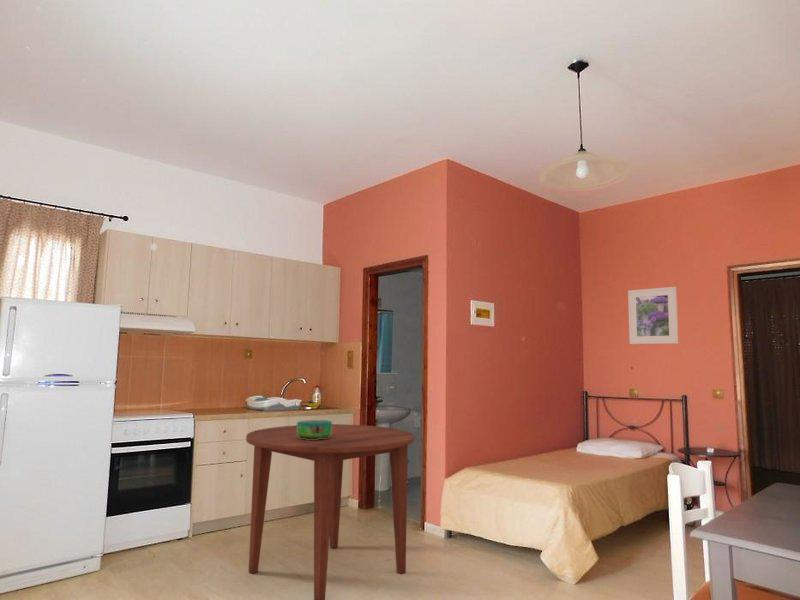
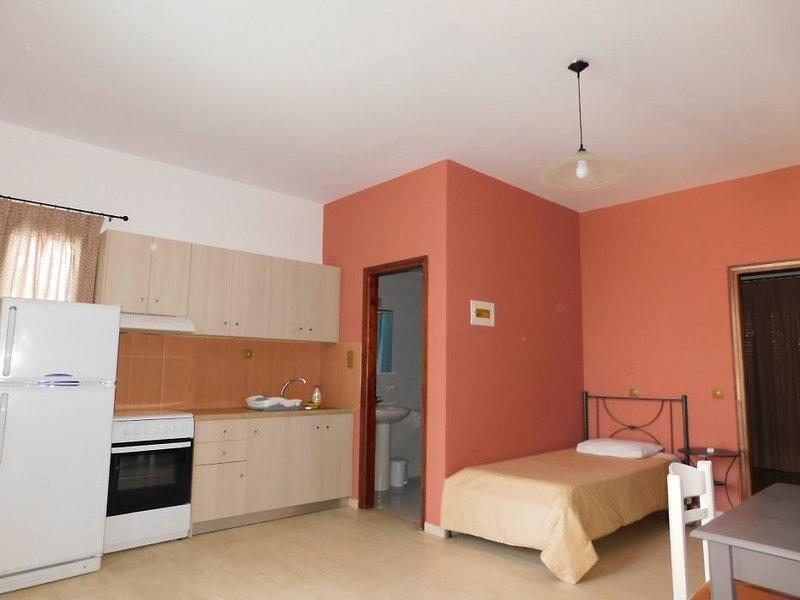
- dining table [245,423,415,600]
- decorative bowl [296,419,333,440]
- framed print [627,286,679,345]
